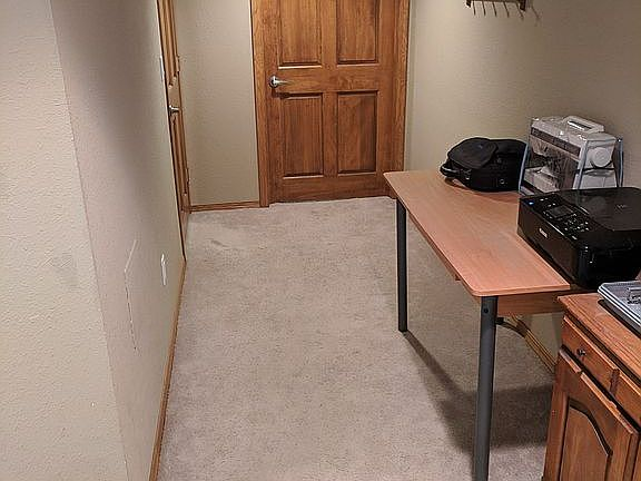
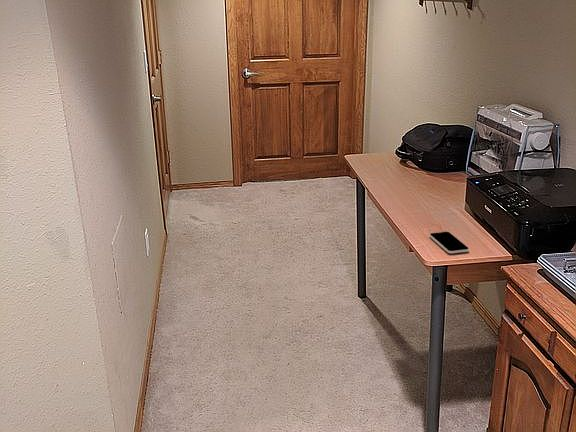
+ smartphone [428,231,470,254]
